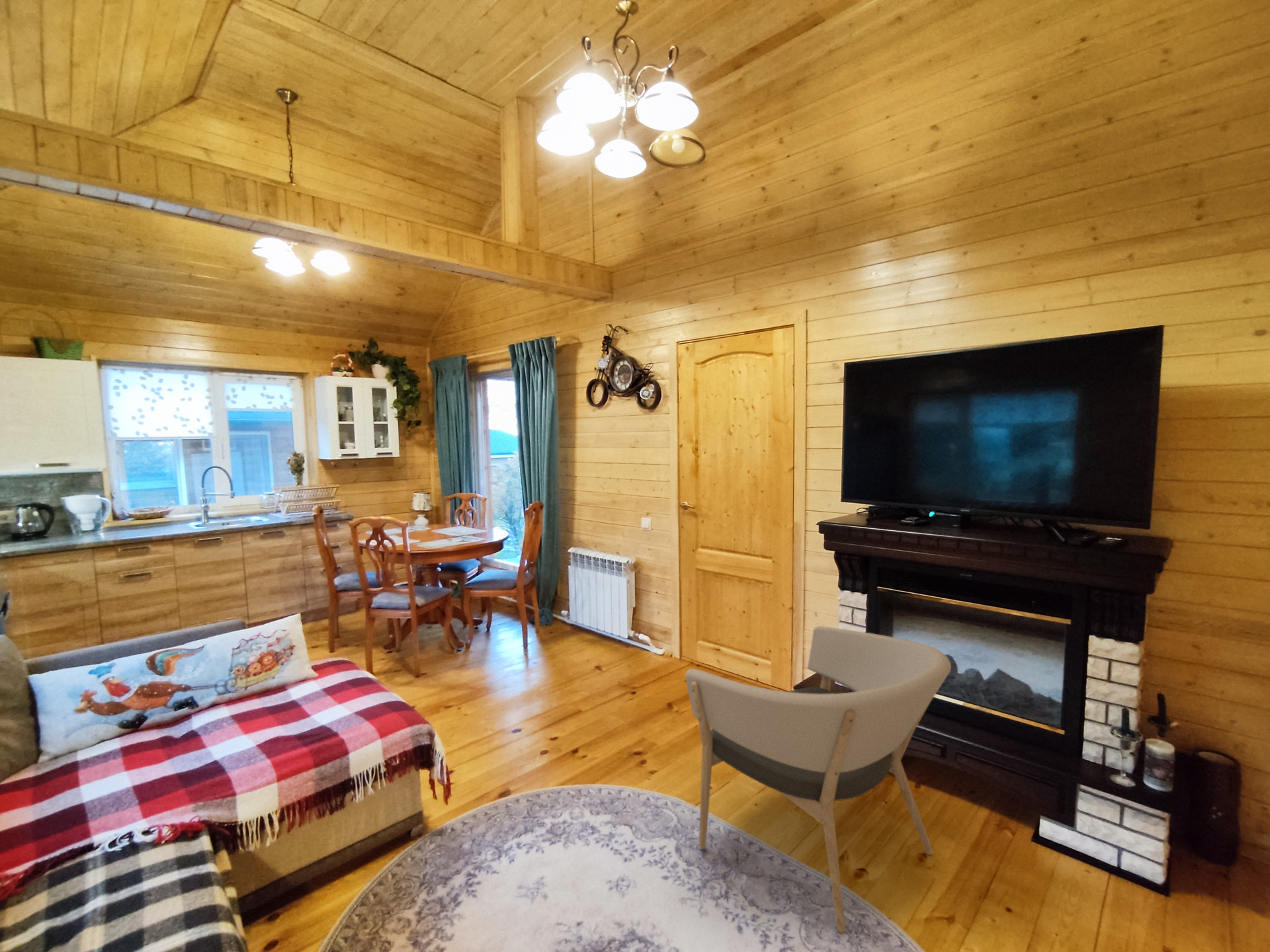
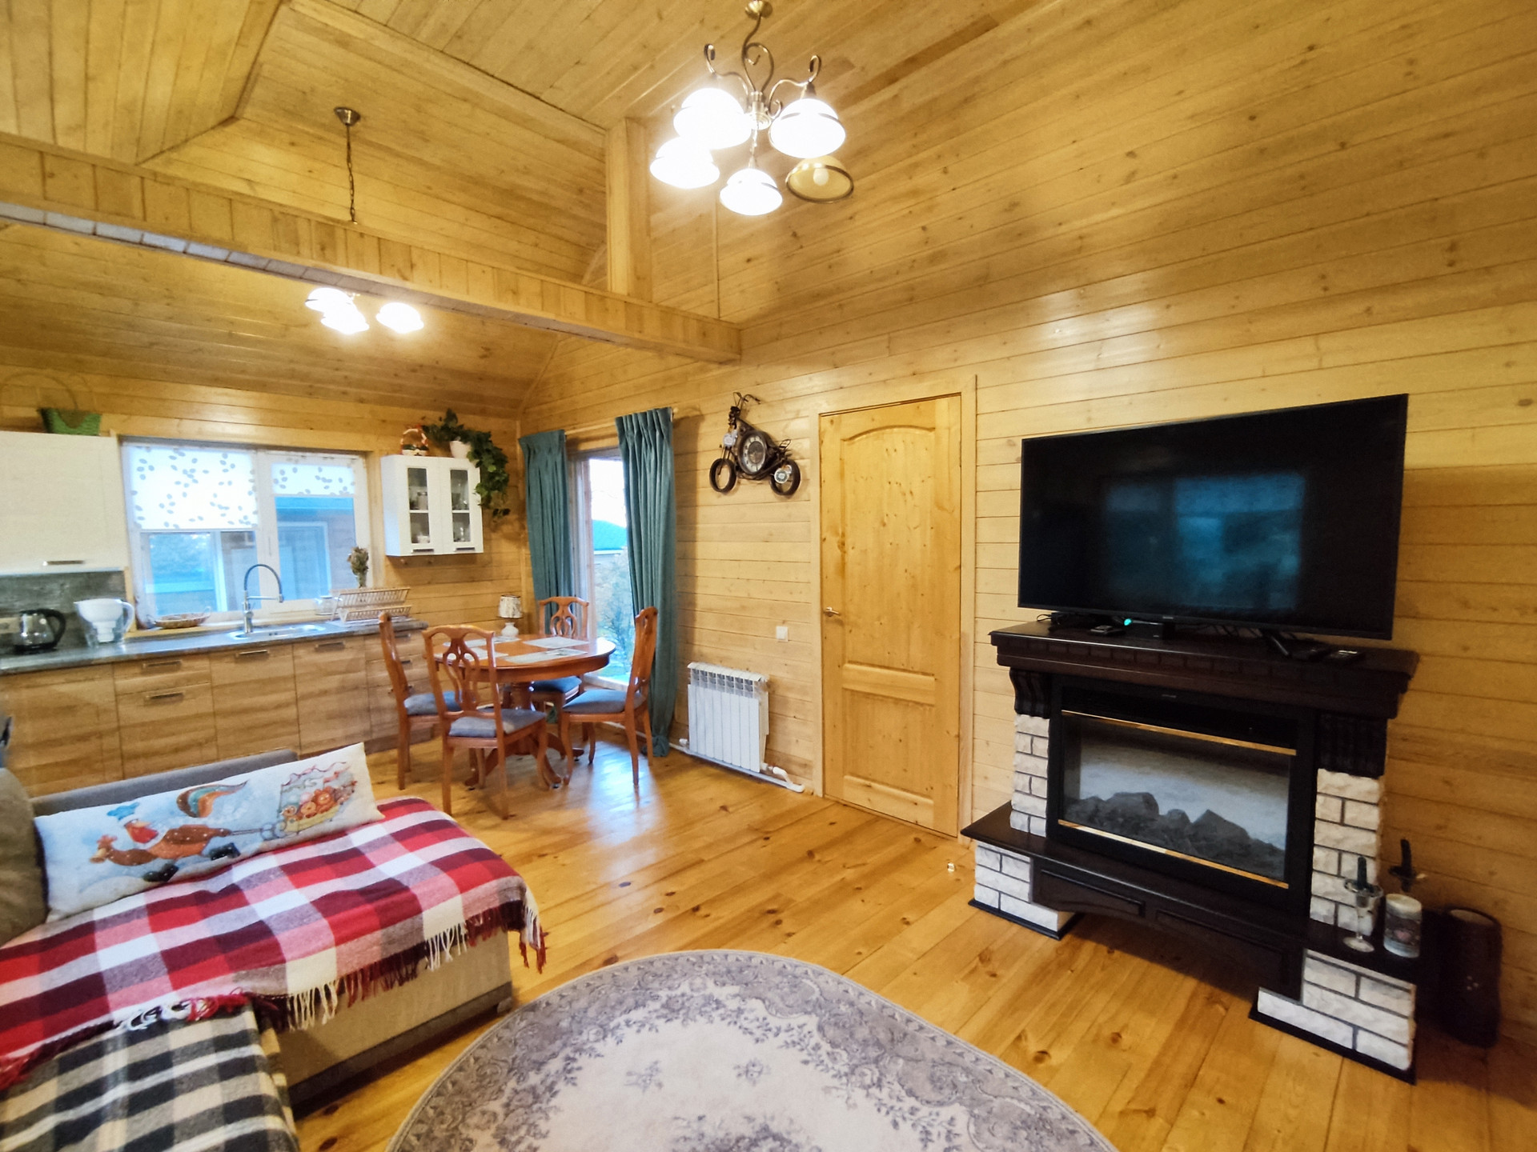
- armchair [685,625,952,933]
